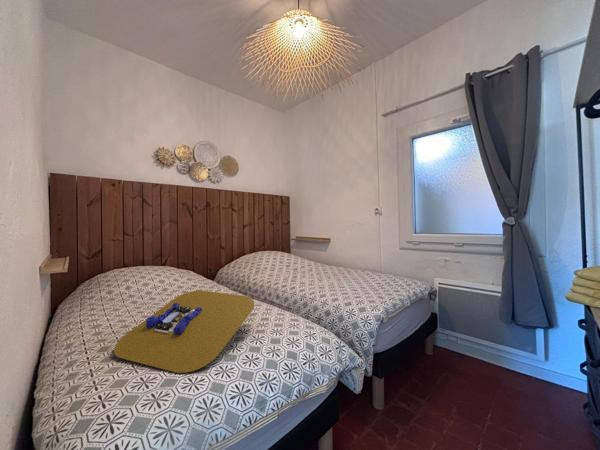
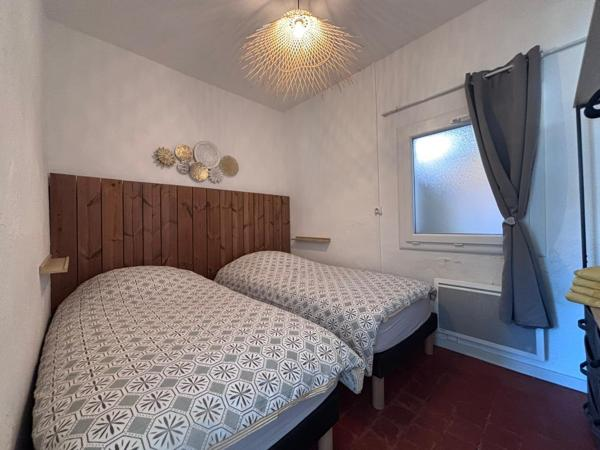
- tray [113,290,256,374]
